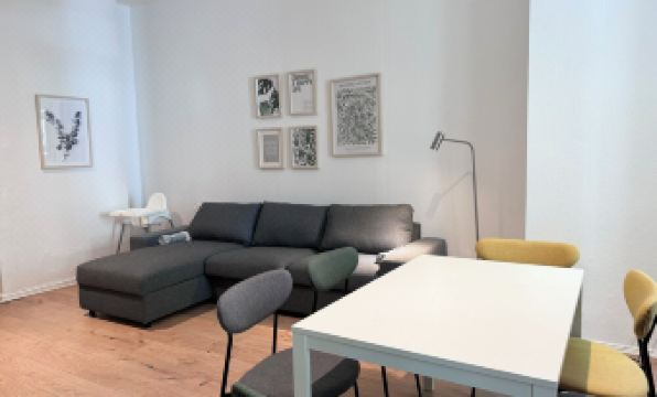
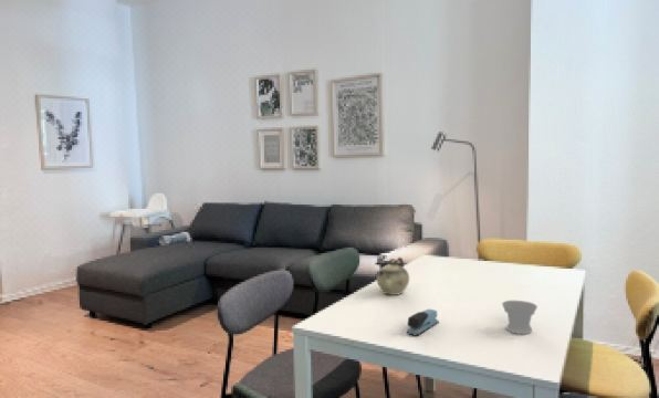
+ cup [501,300,538,335]
+ stapler [406,308,440,336]
+ teapot [376,256,410,296]
